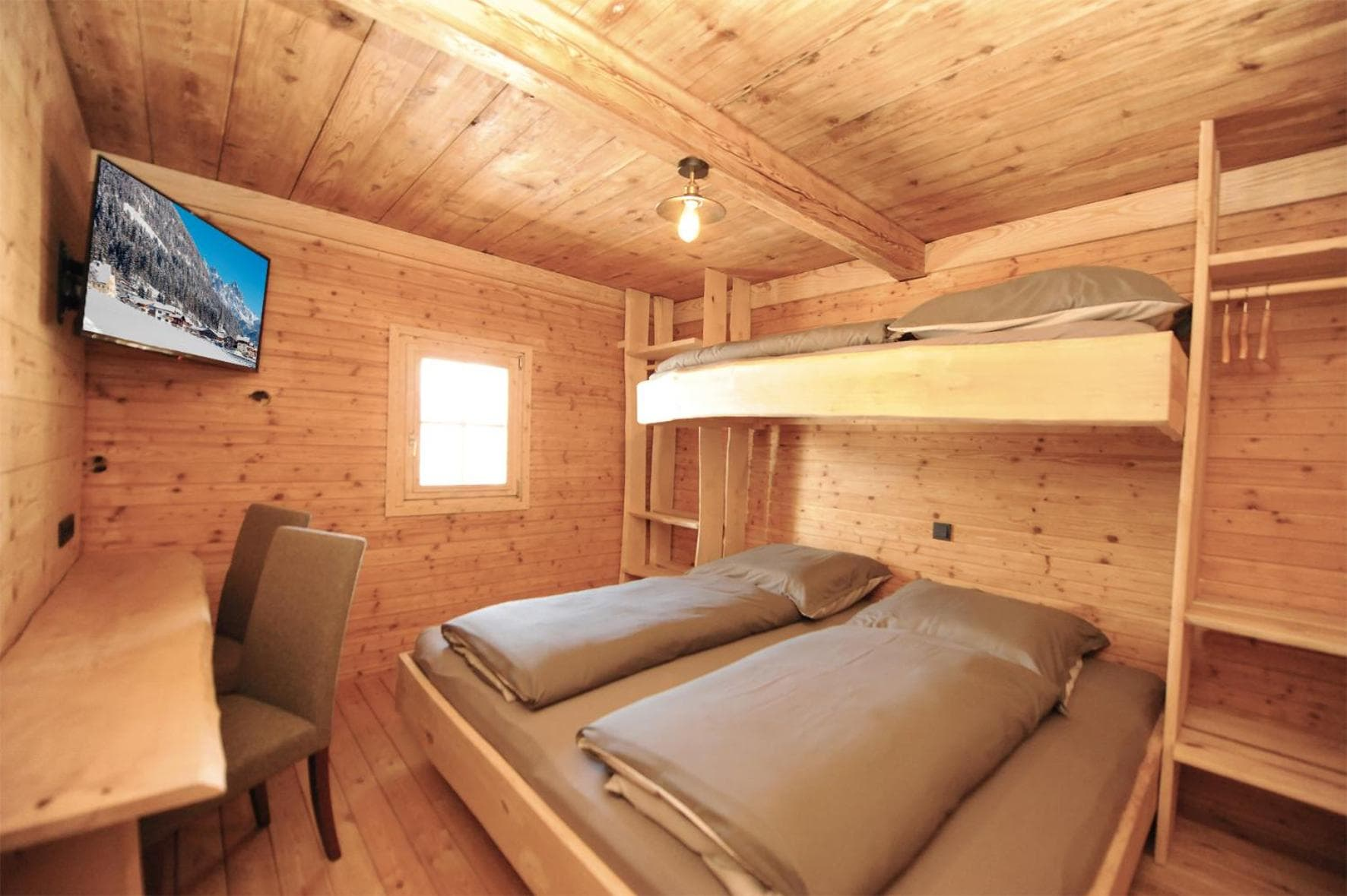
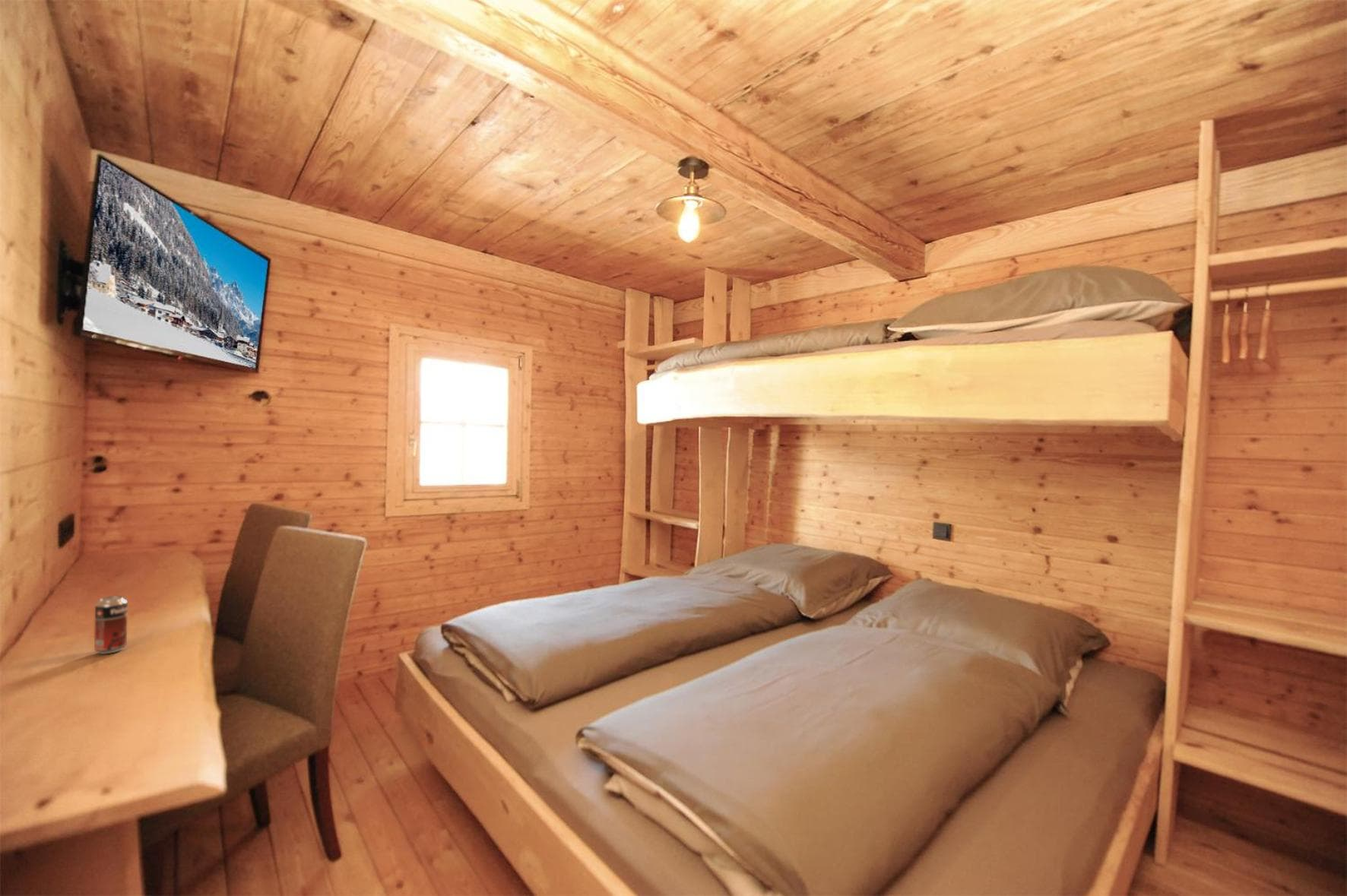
+ beverage can [93,595,128,655]
